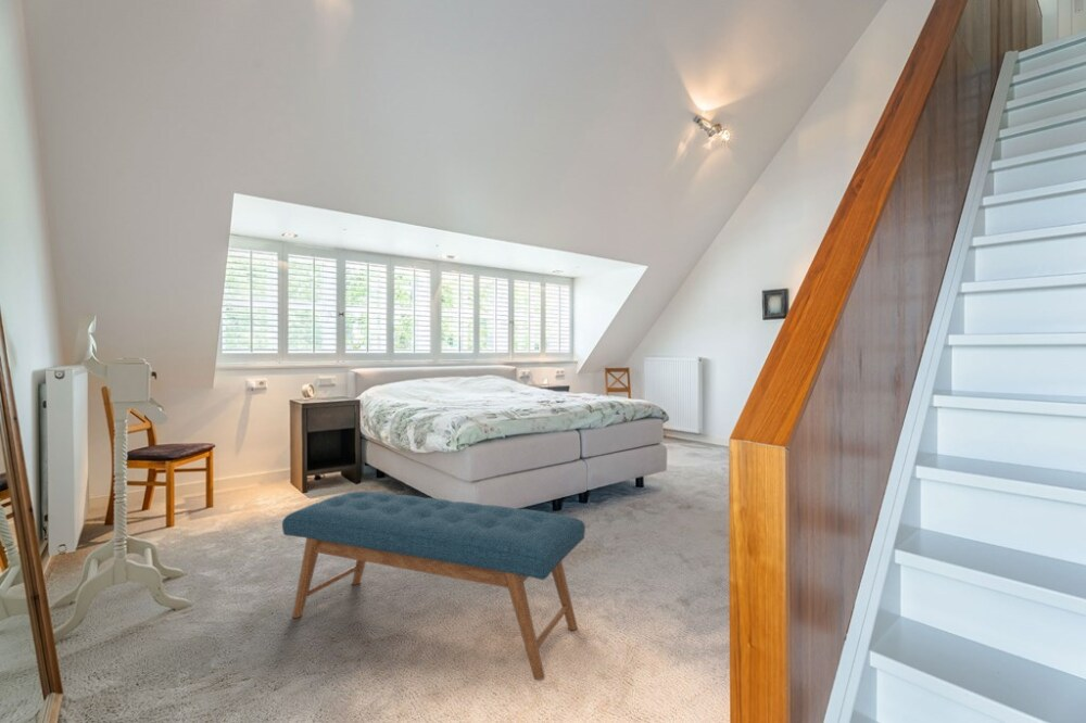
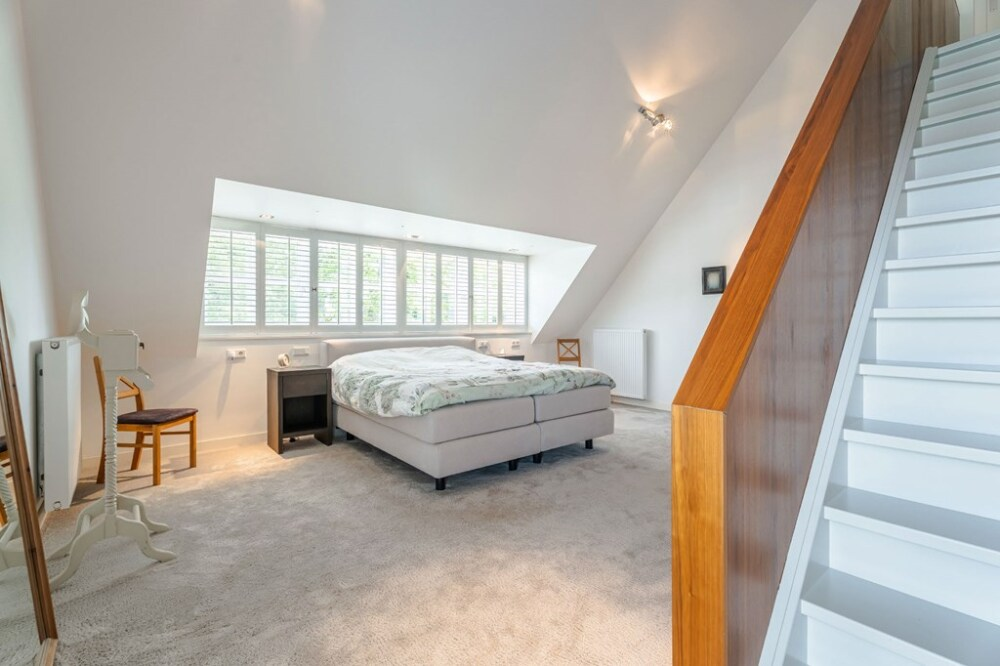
- bench [281,491,586,682]
